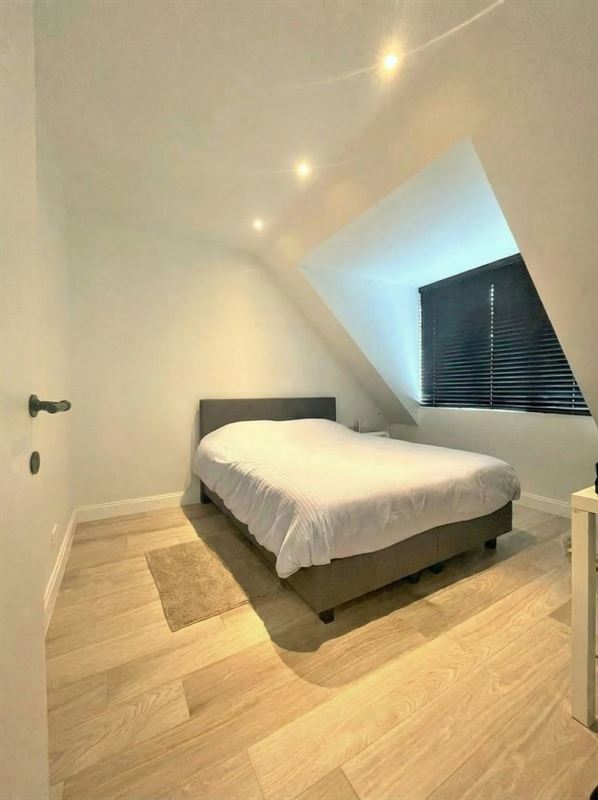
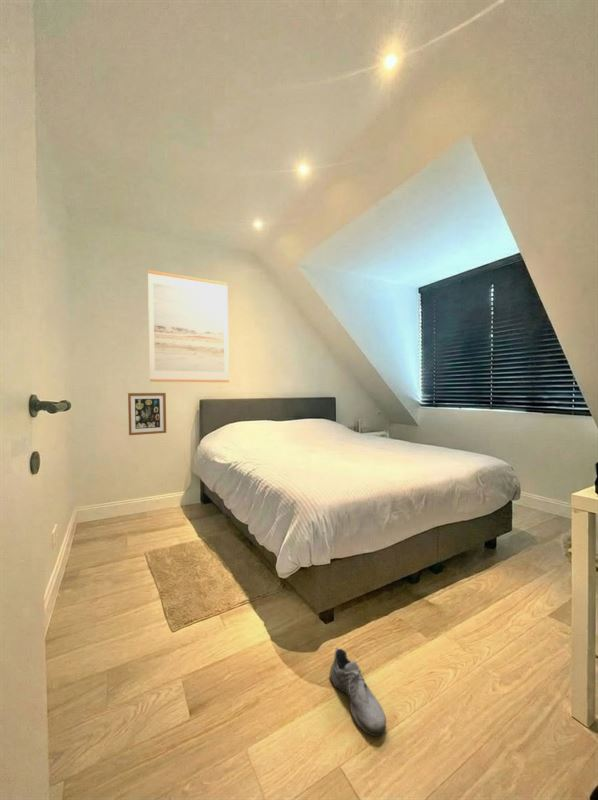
+ wall art [147,269,230,383]
+ wall art [127,392,167,436]
+ shoe [329,646,387,737]
